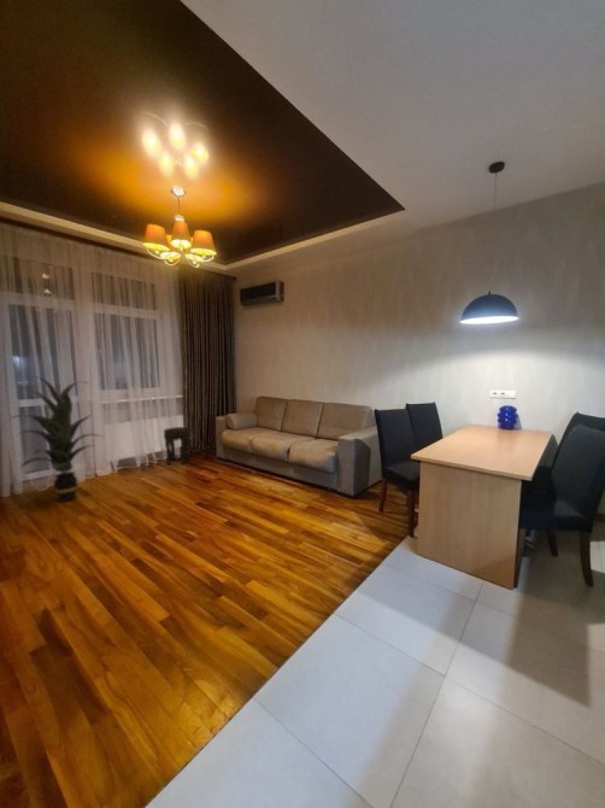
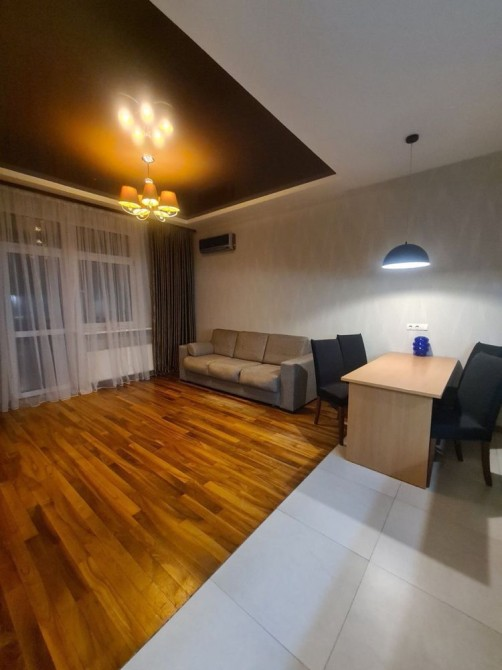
- side table [163,426,190,467]
- indoor plant [10,375,104,503]
